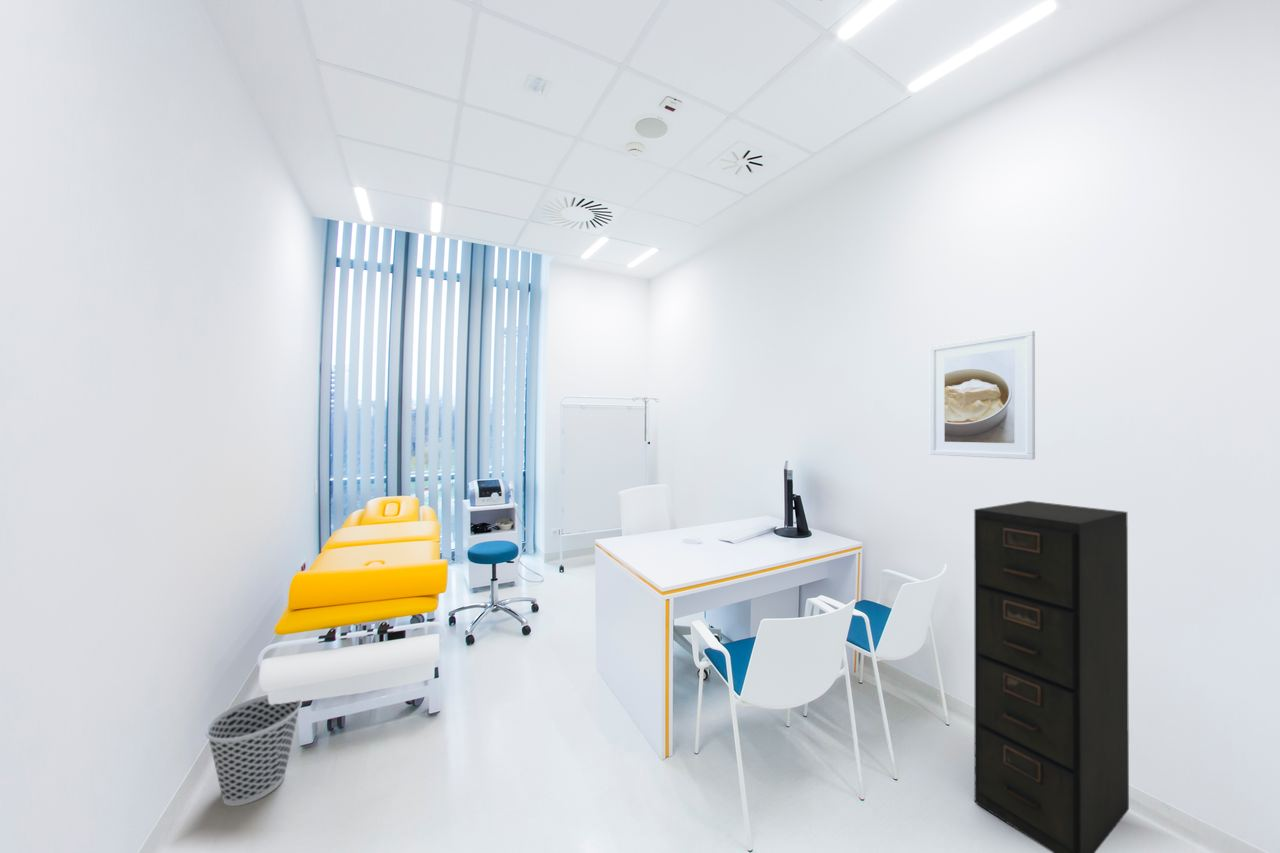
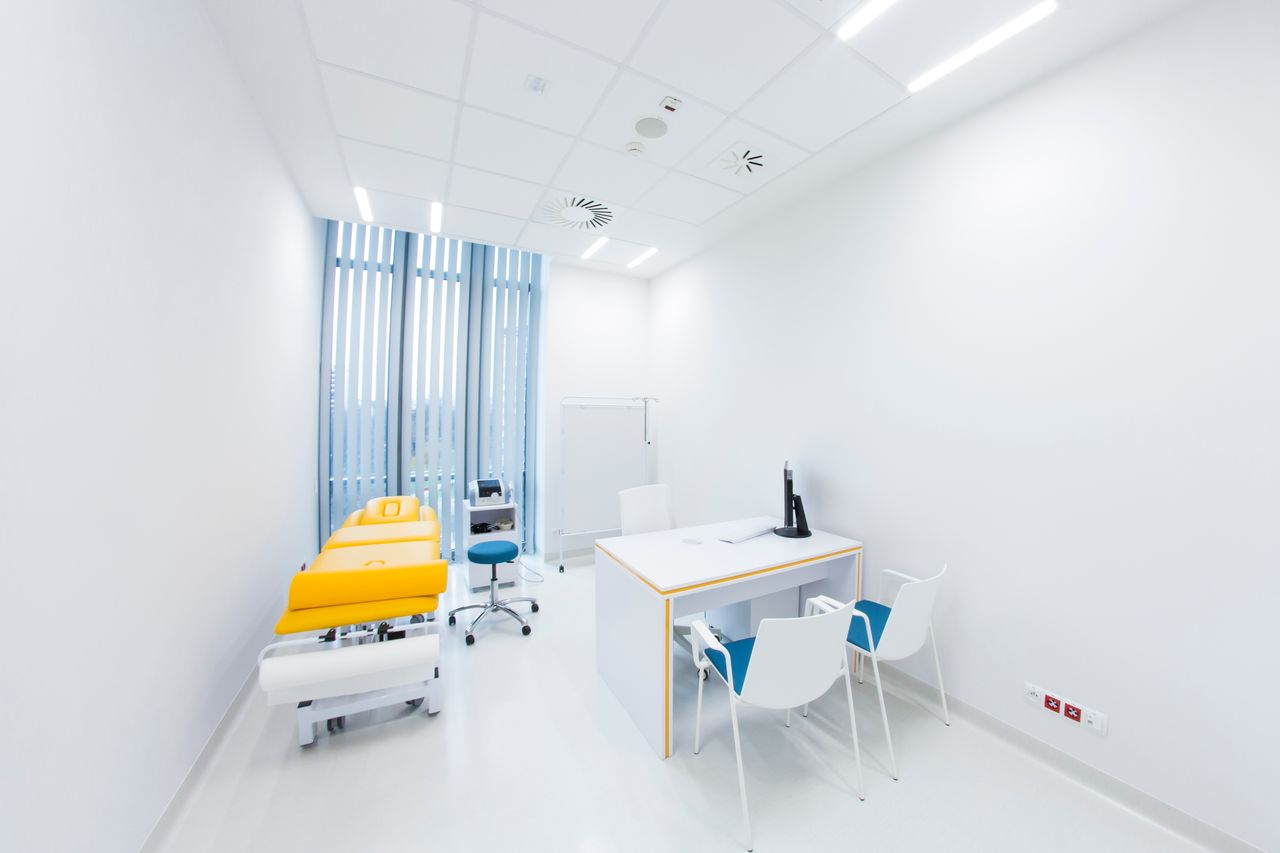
- filing cabinet [973,500,1130,853]
- wastebasket [205,694,303,807]
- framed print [929,330,1036,460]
